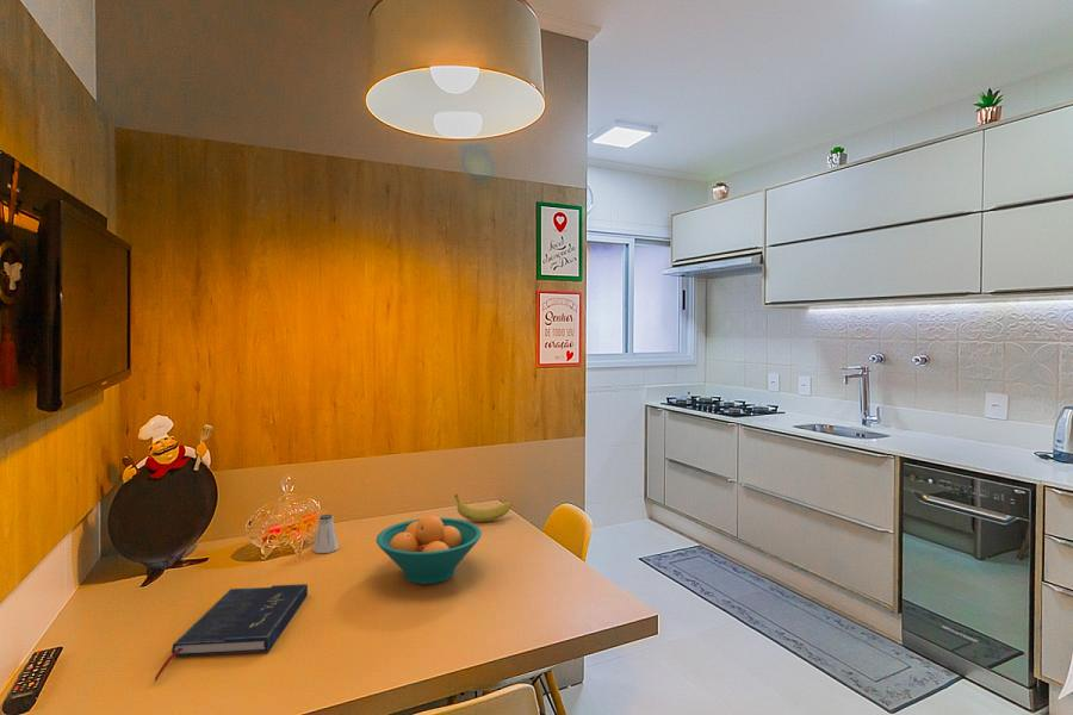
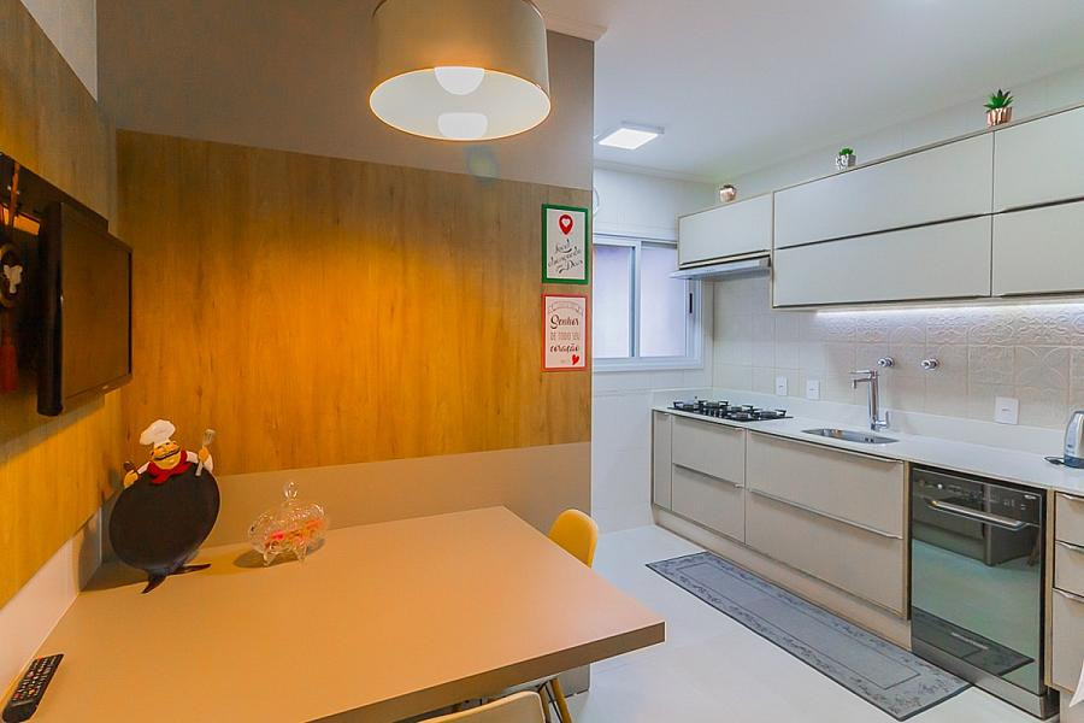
- saltshaker [312,514,340,554]
- fruit bowl [376,514,483,585]
- book [154,583,309,683]
- fruit [454,493,513,523]
